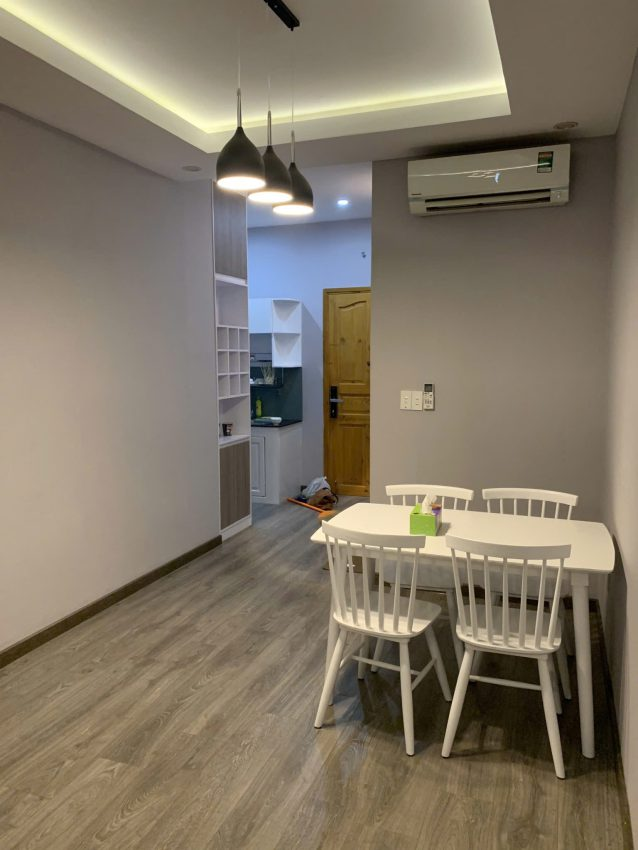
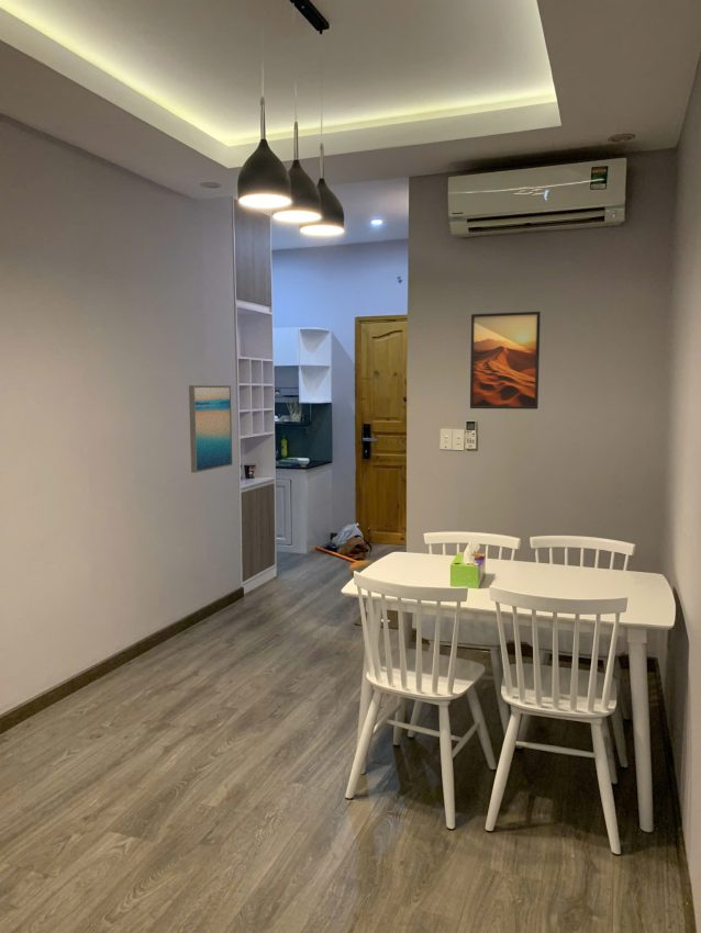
+ wall art [188,384,234,473]
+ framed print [469,311,542,411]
